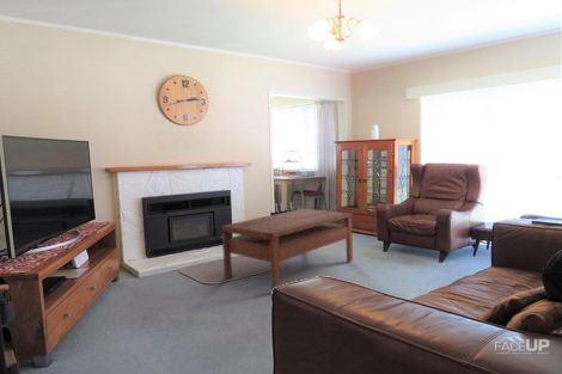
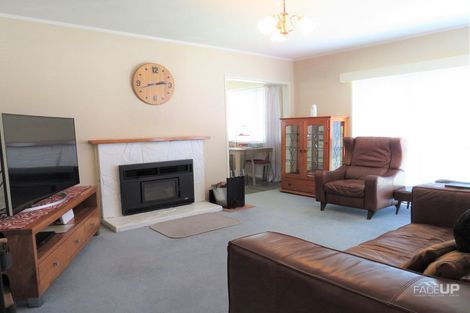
- coffee table [220,208,354,289]
